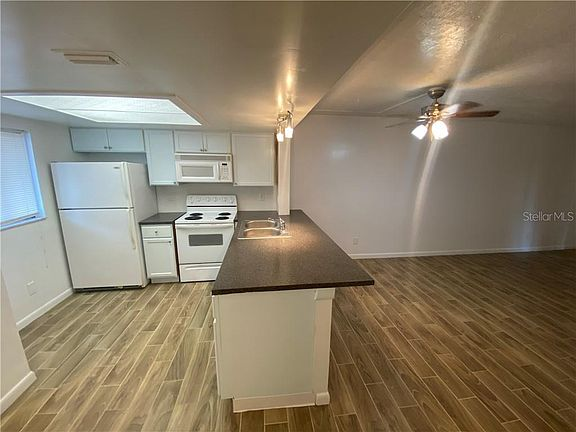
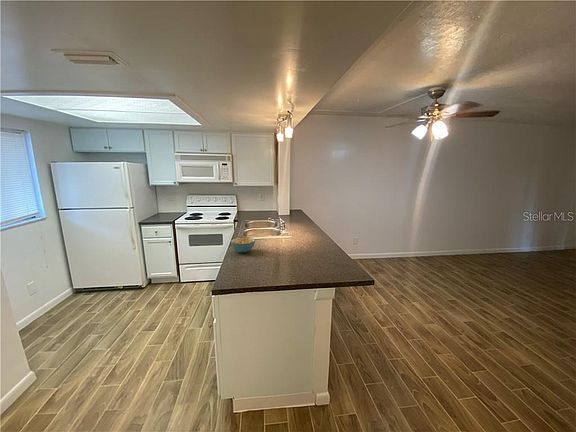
+ cereal bowl [230,236,256,254]
